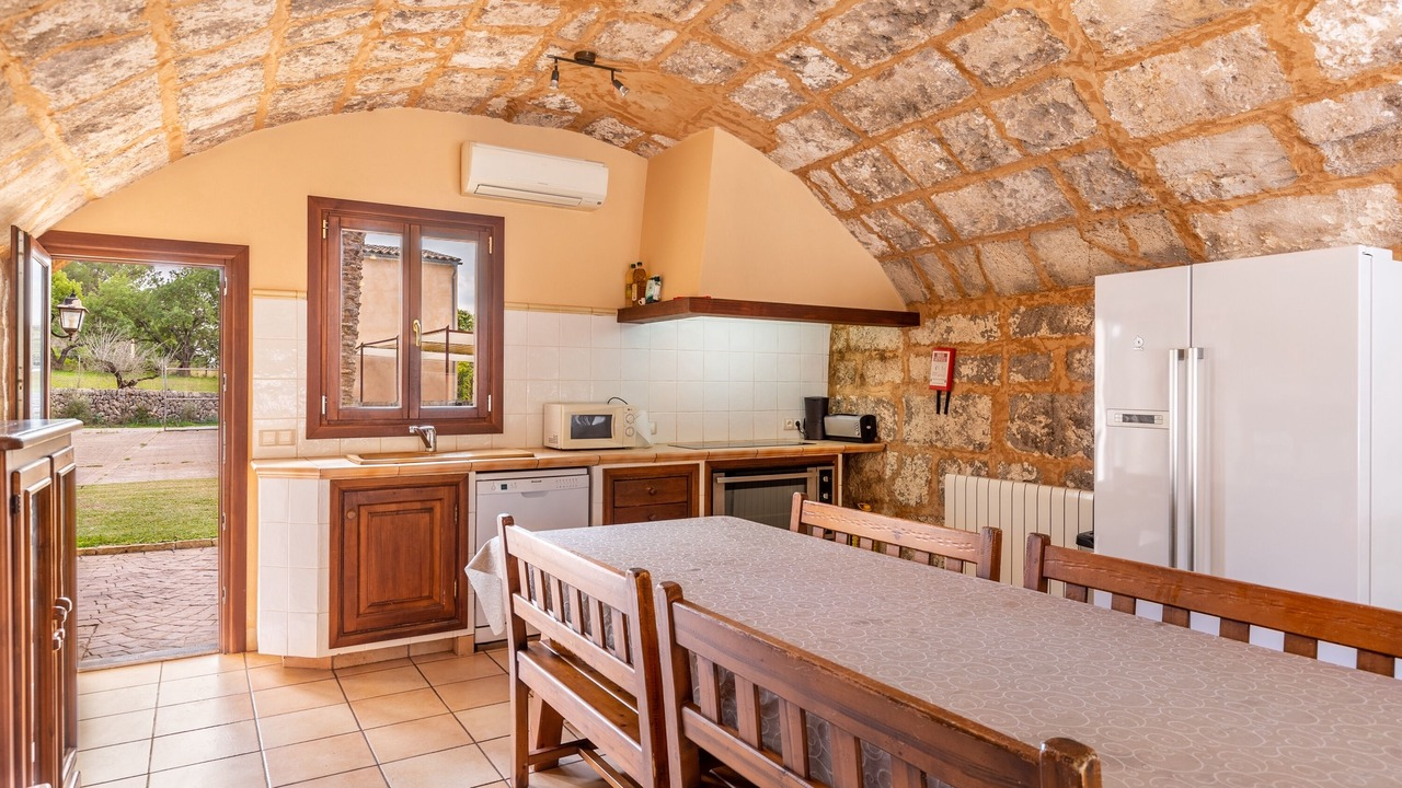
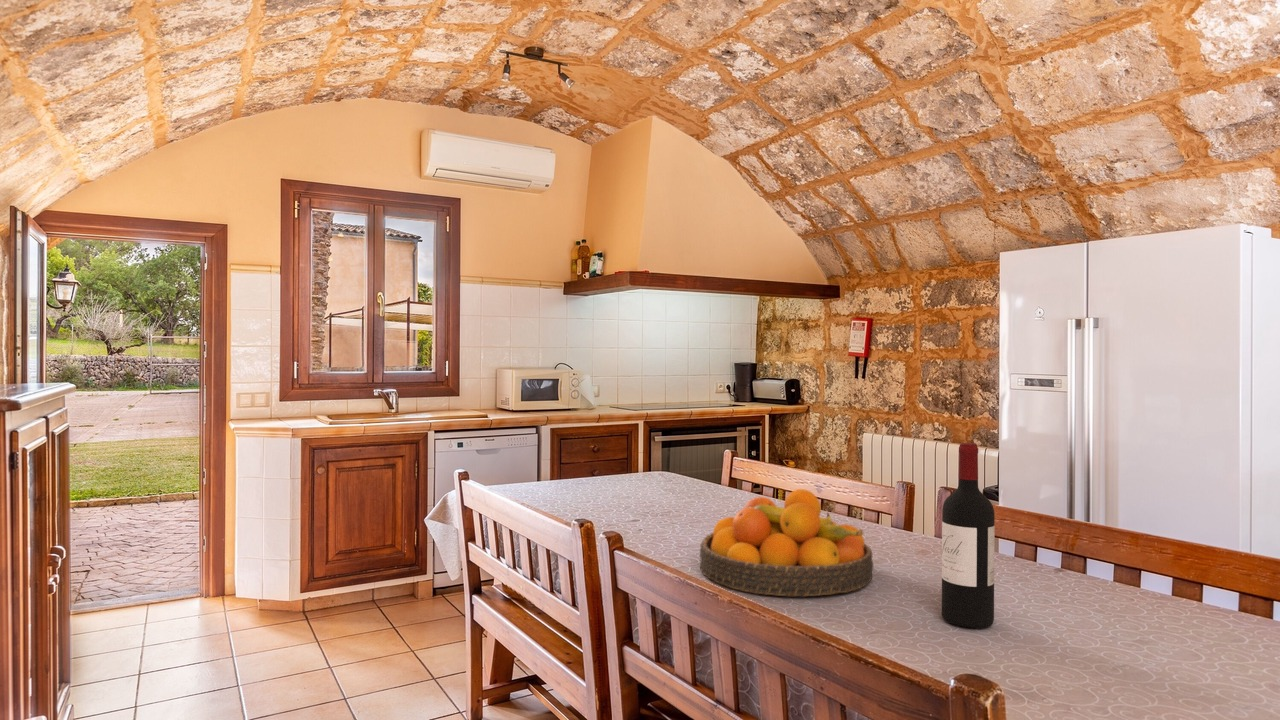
+ fruit bowl [699,488,874,598]
+ wine bottle [941,442,996,629]
